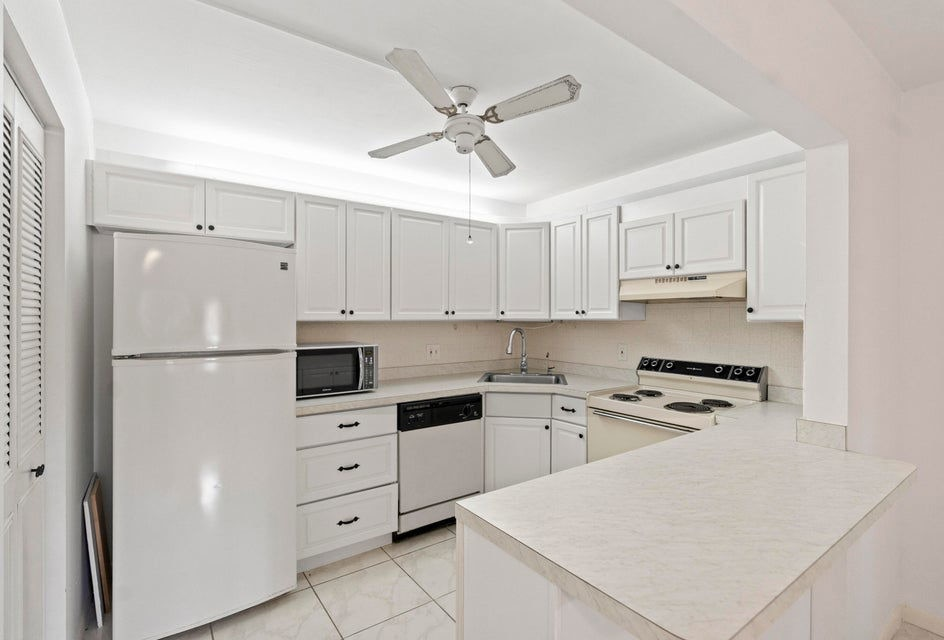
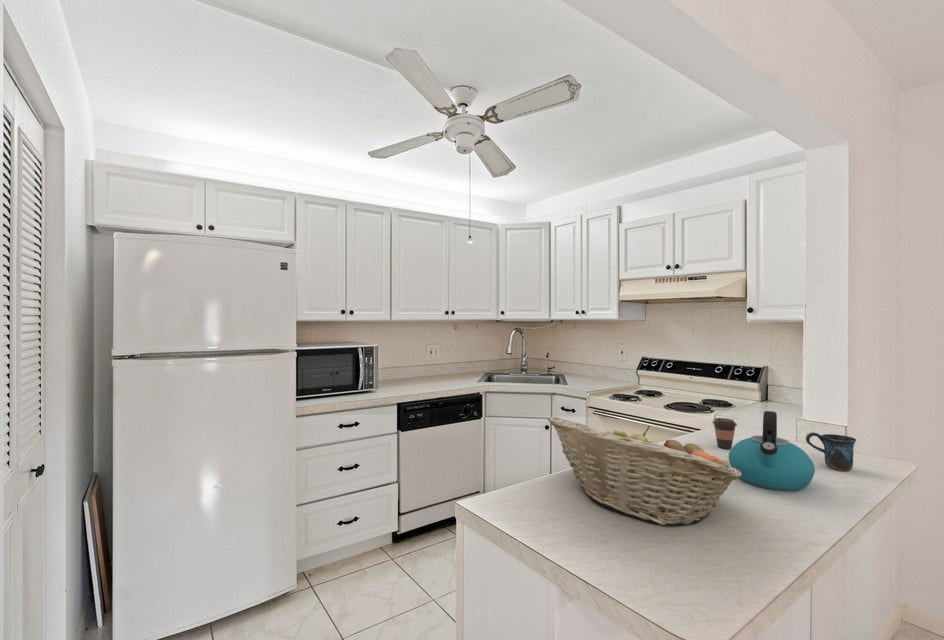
+ kettle [728,410,816,492]
+ fruit basket [547,416,742,526]
+ coffee cup [712,417,738,450]
+ mug [805,431,857,472]
